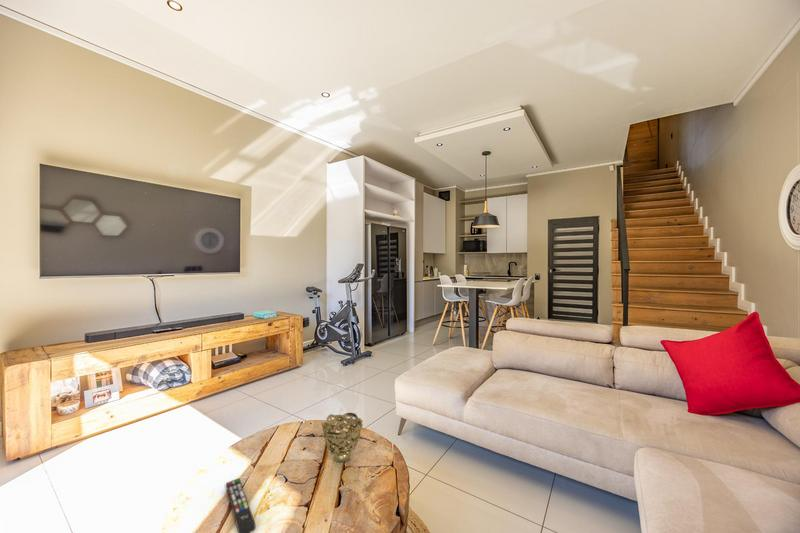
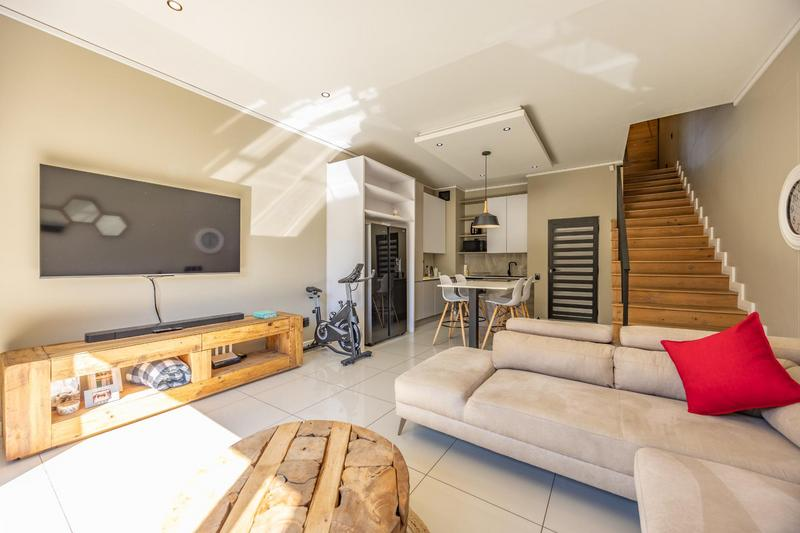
- remote control [225,477,257,533]
- decorative bowl [321,412,364,463]
